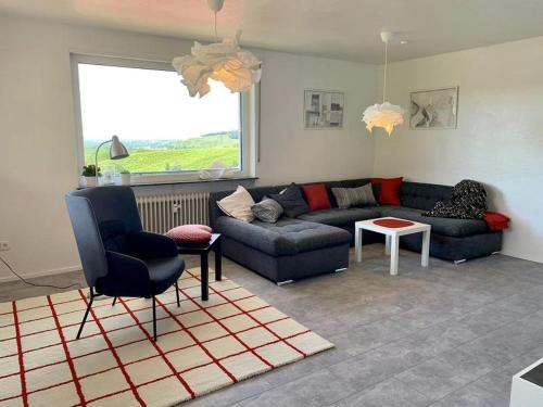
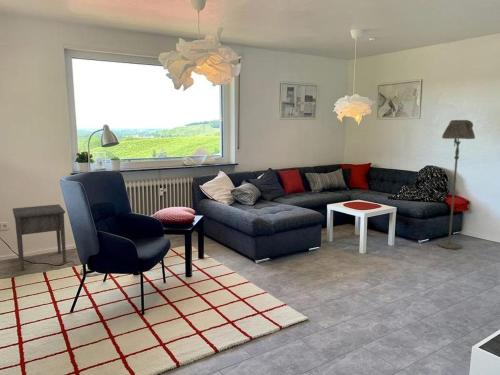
+ floor lamp [436,119,476,250]
+ nightstand [12,203,67,271]
